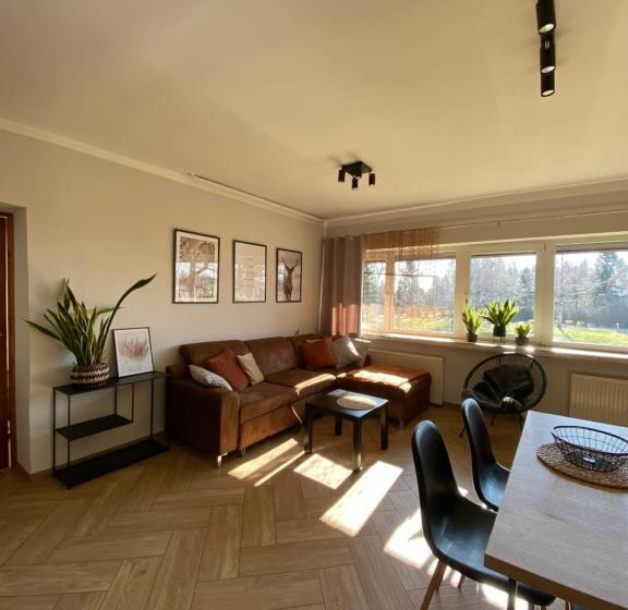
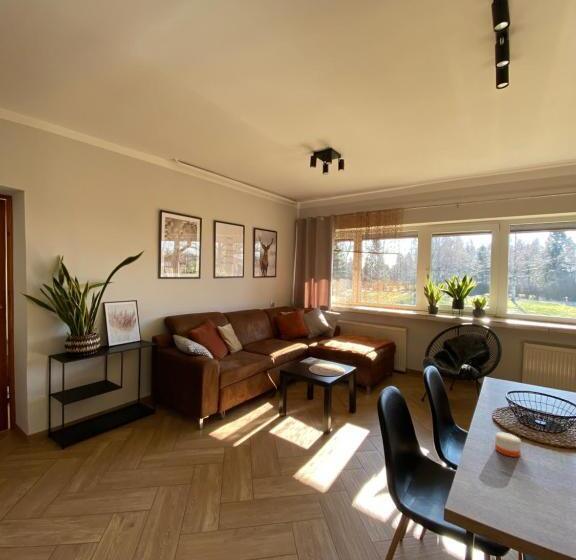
+ candle [494,430,522,458]
